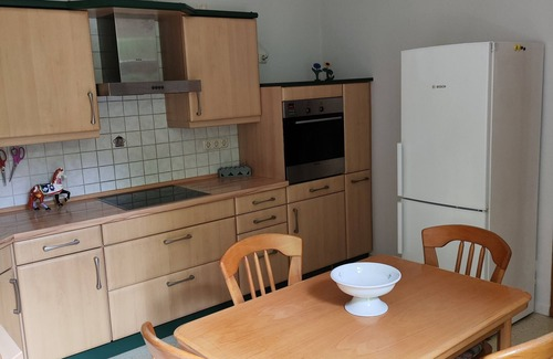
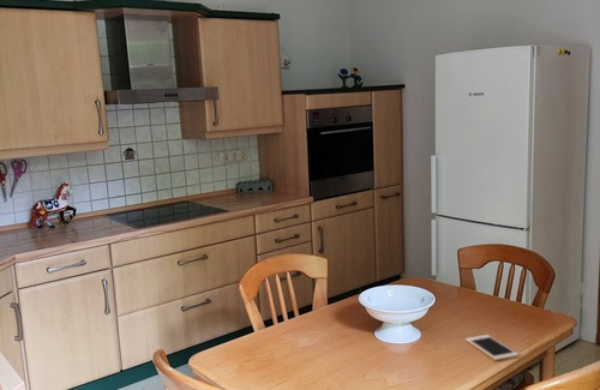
+ cell phone [464,334,520,361]
